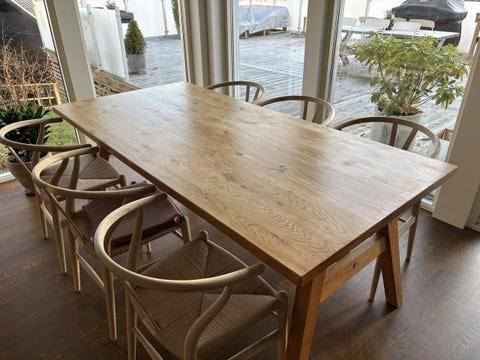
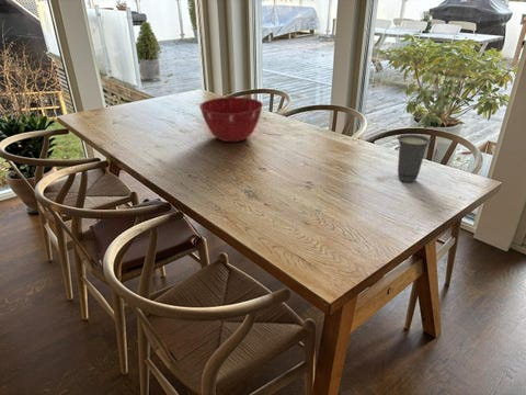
+ mixing bowl [198,97,264,143]
+ cup [397,134,432,183]
